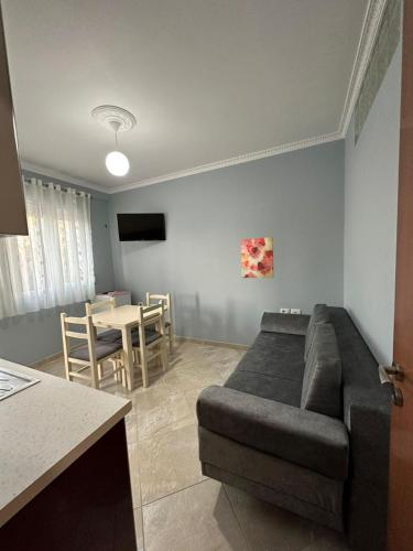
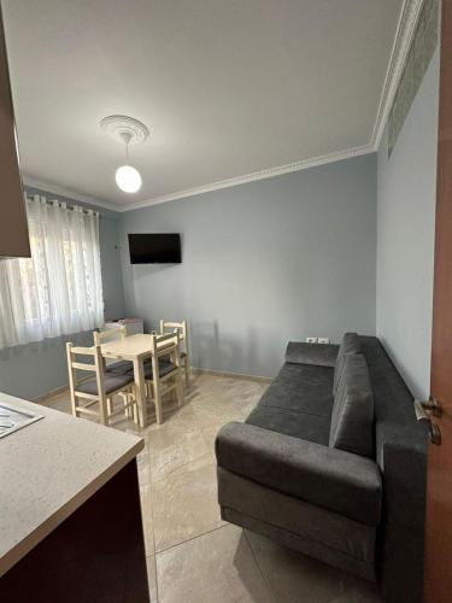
- wall art [240,236,275,279]
